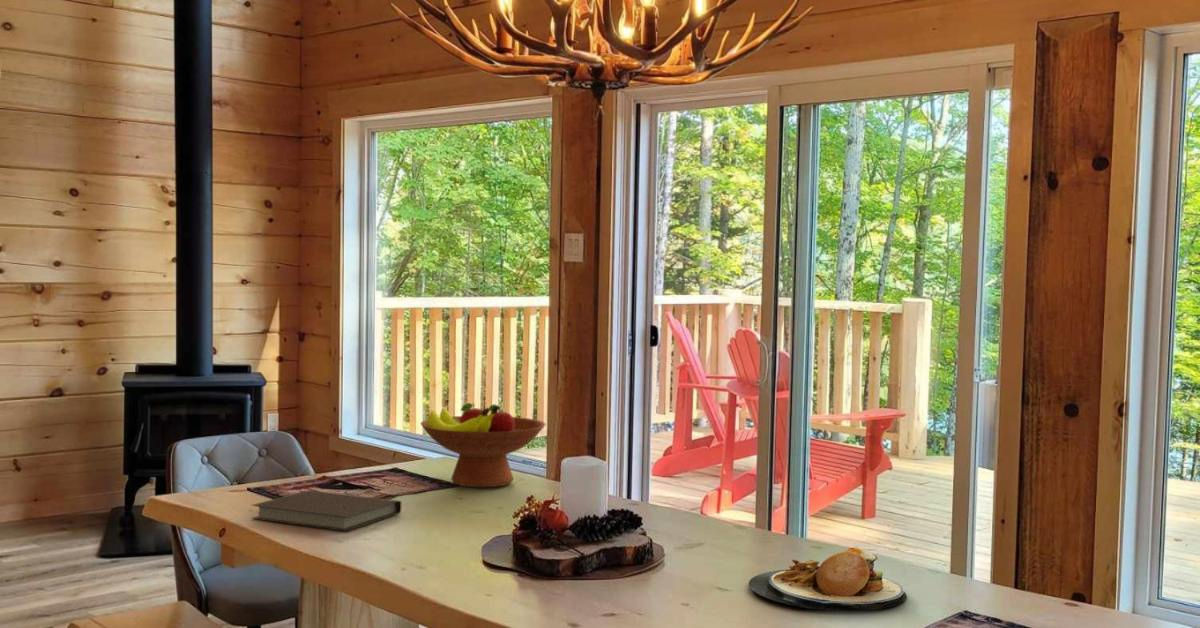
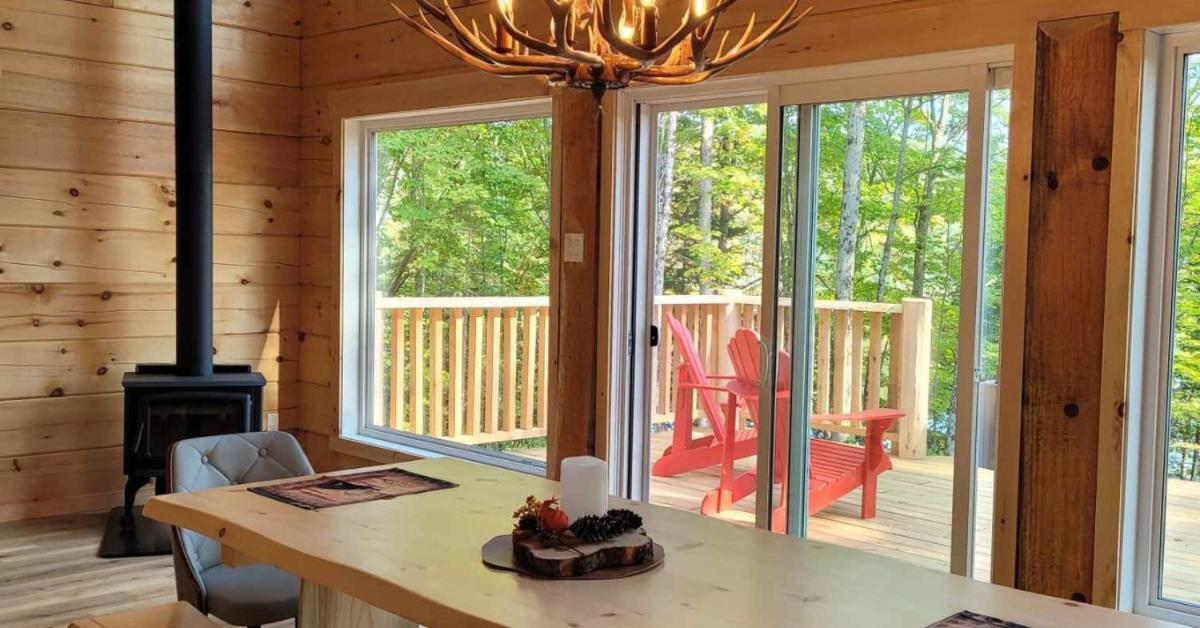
- fruit bowl [420,402,547,488]
- notebook [250,489,402,532]
- plate [748,547,907,612]
